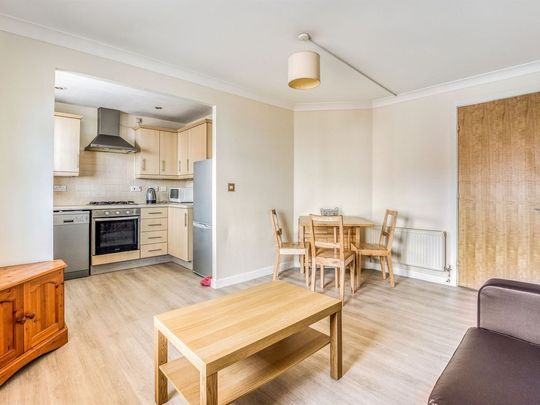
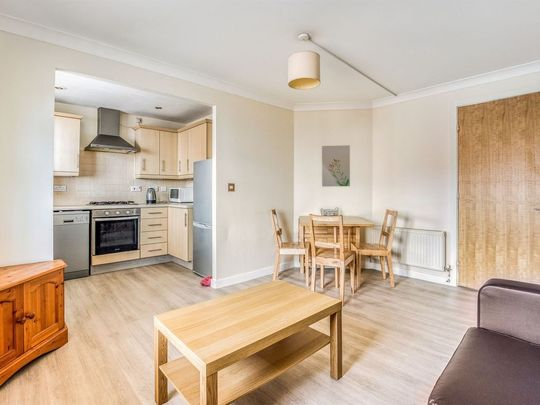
+ wall art [321,144,351,188]
